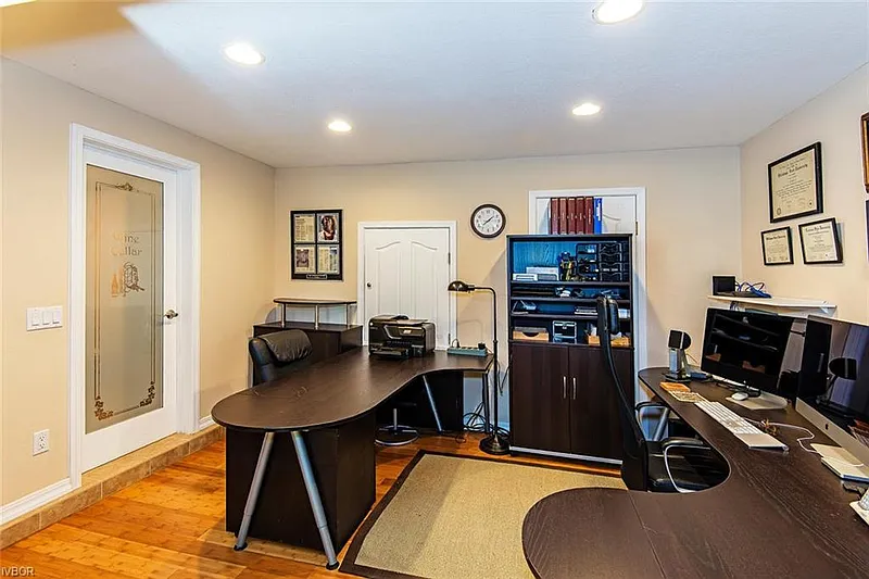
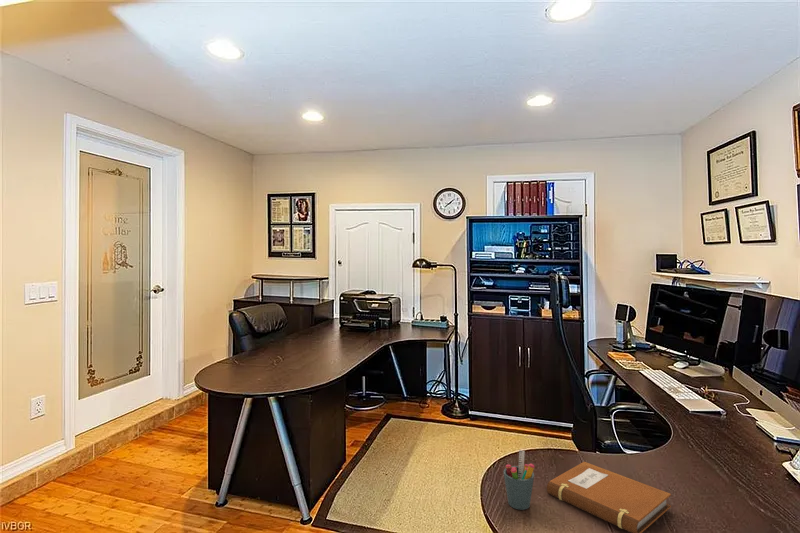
+ pen holder [502,449,535,511]
+ notebook [546,461,672,533]
